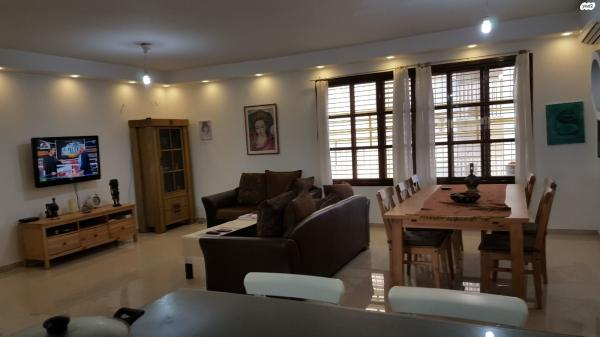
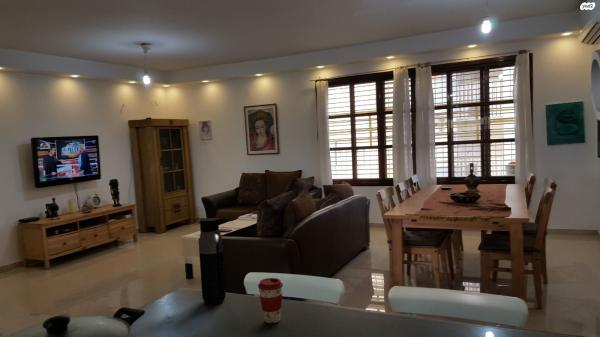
+ water bottle [198,217,227,305]
+ coffee cup [257,277,284,324]
